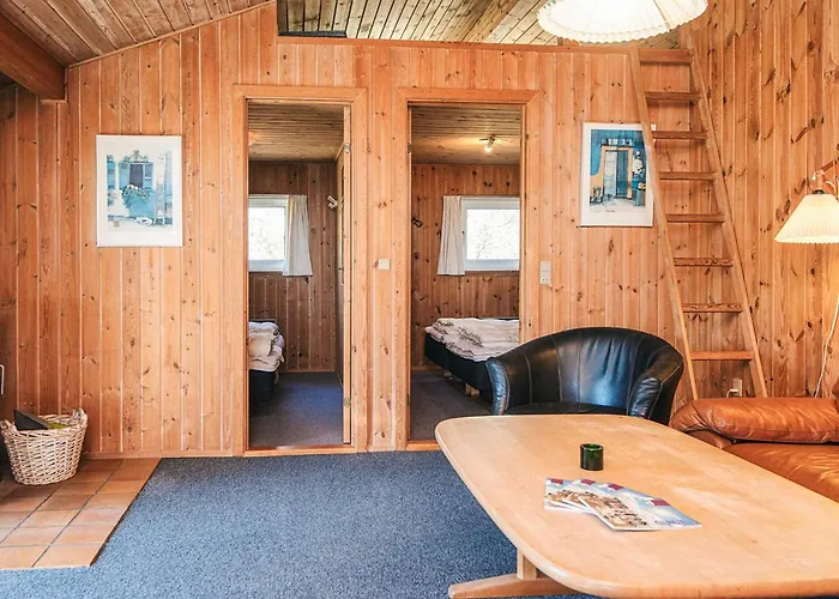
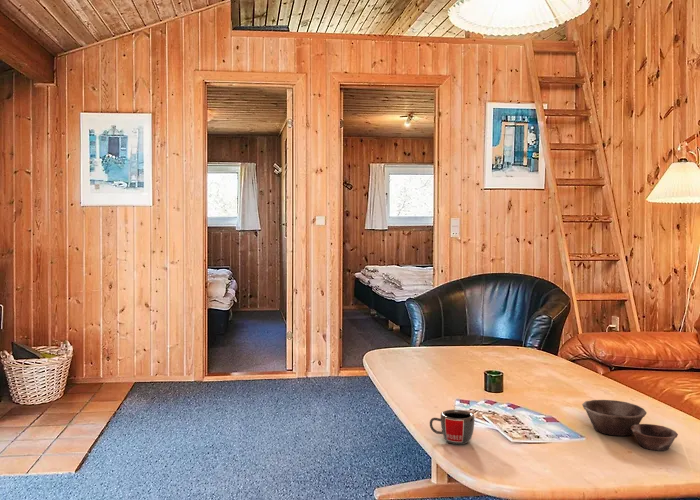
+ bowl [581,399,679,452]
+ mug [429,409,476,445]
